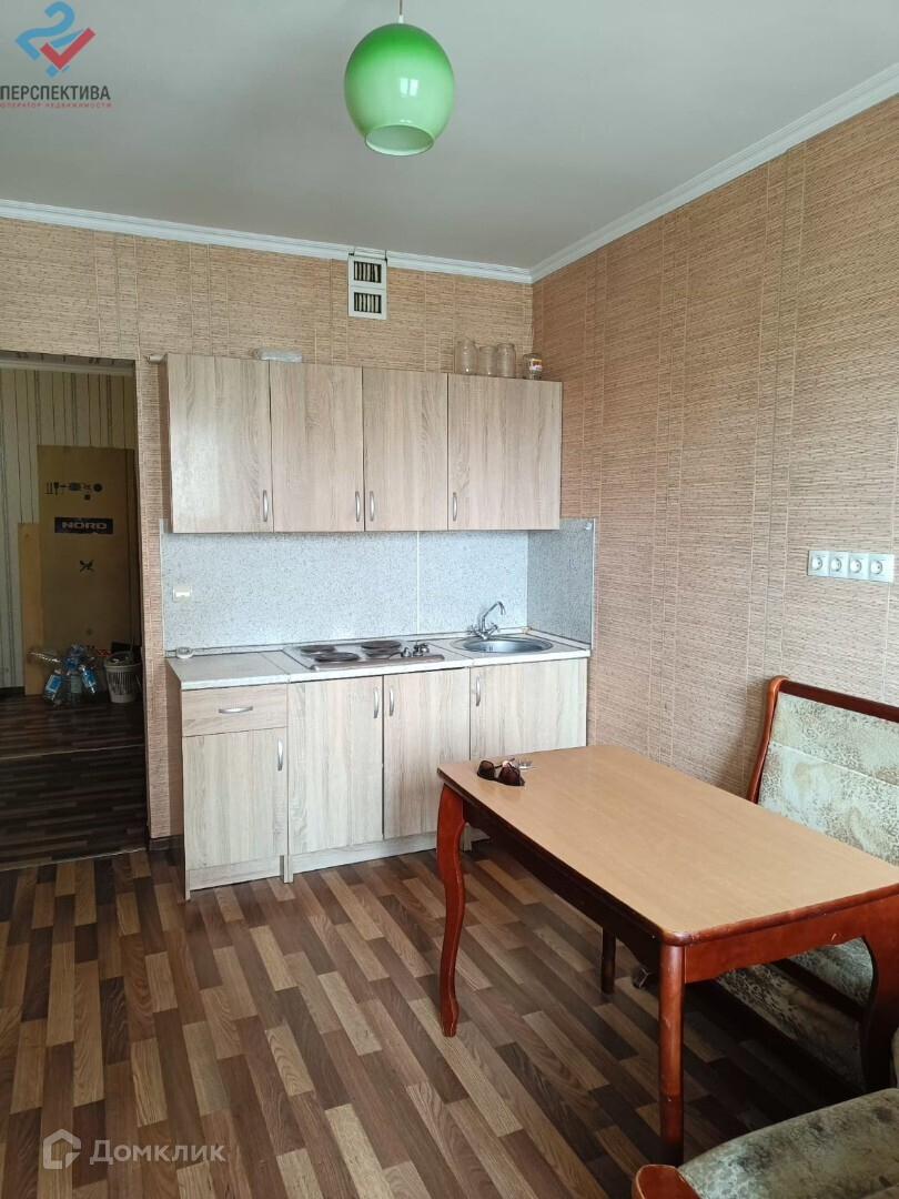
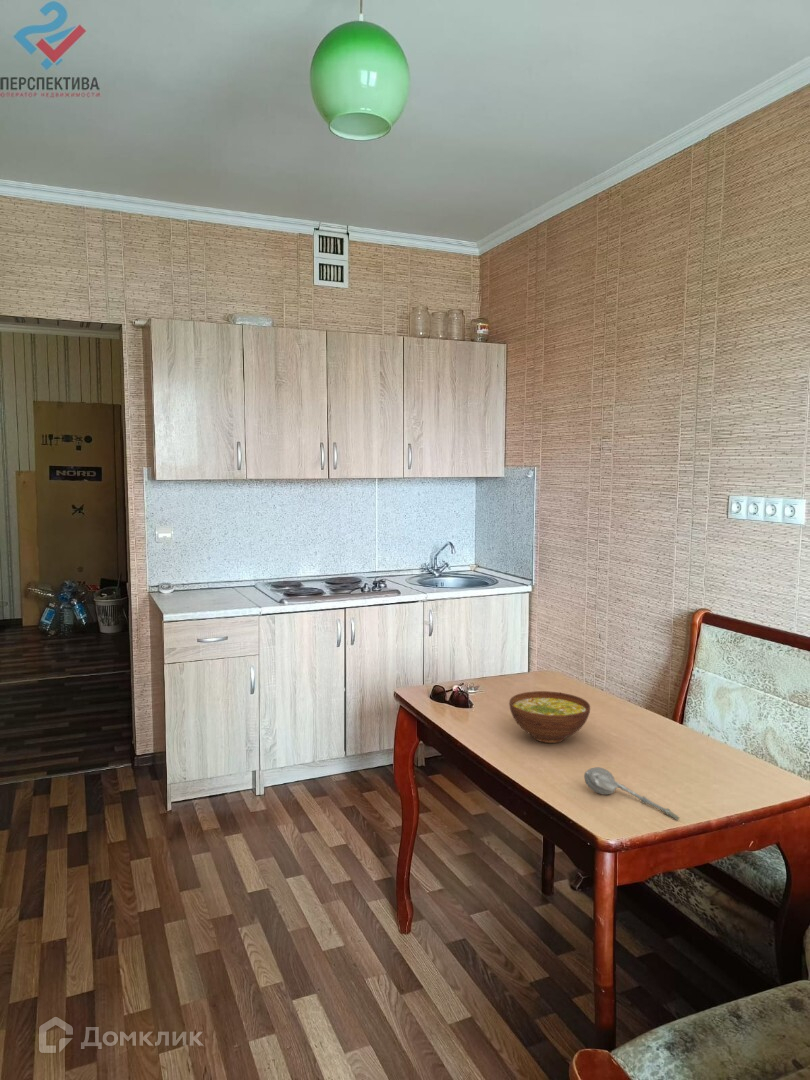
+ spoon [583,766,680,821]
+ bowl [508,690,591,744]
